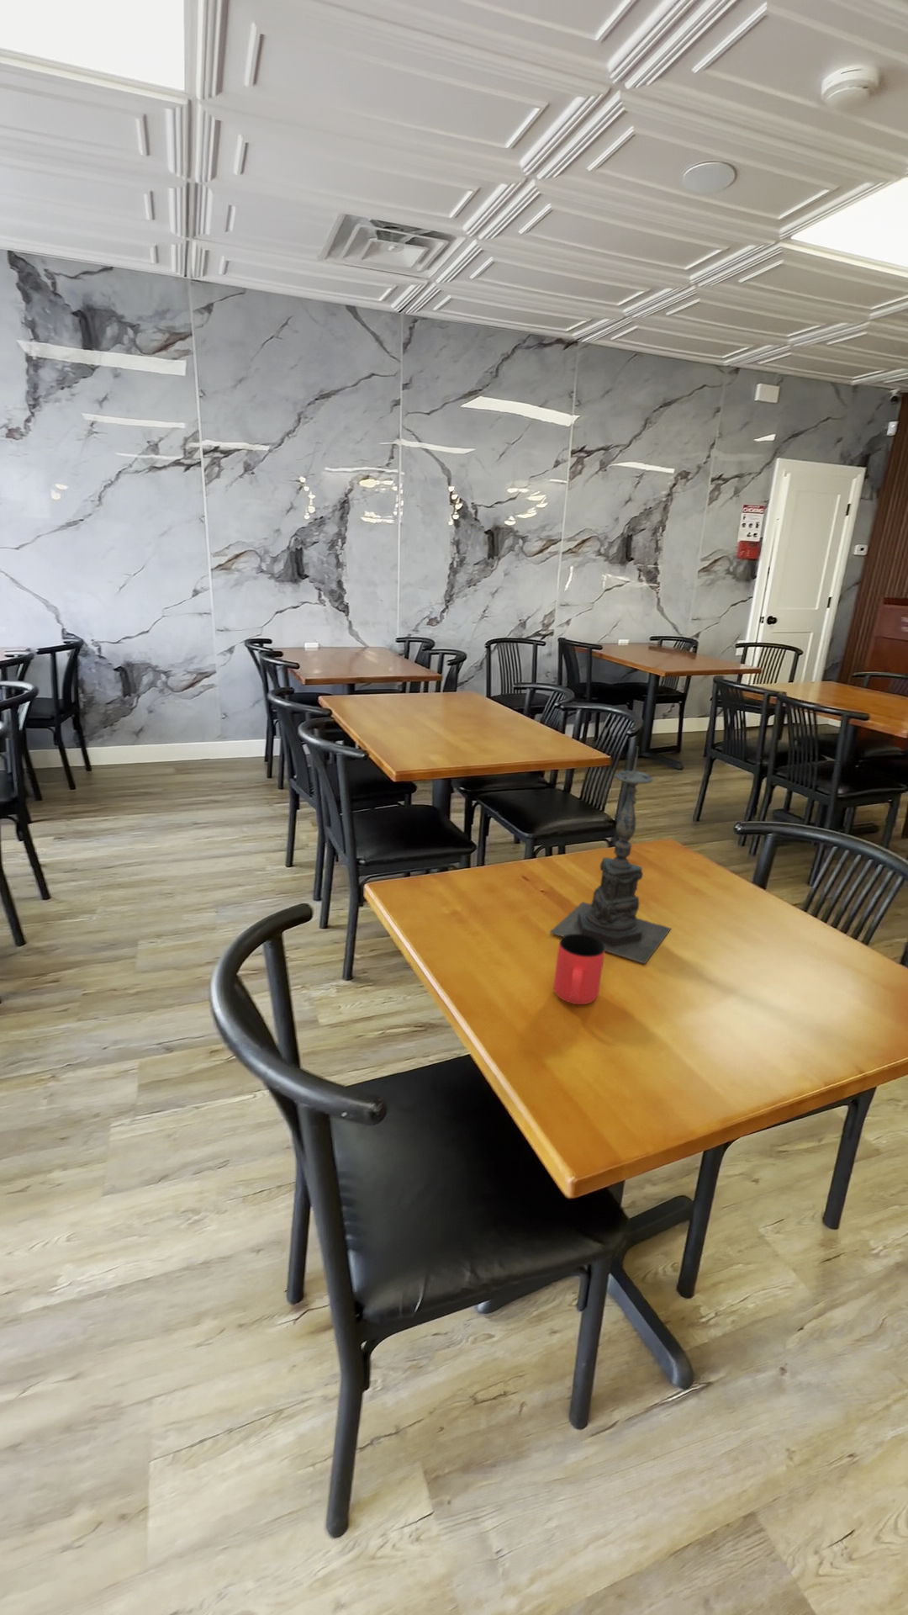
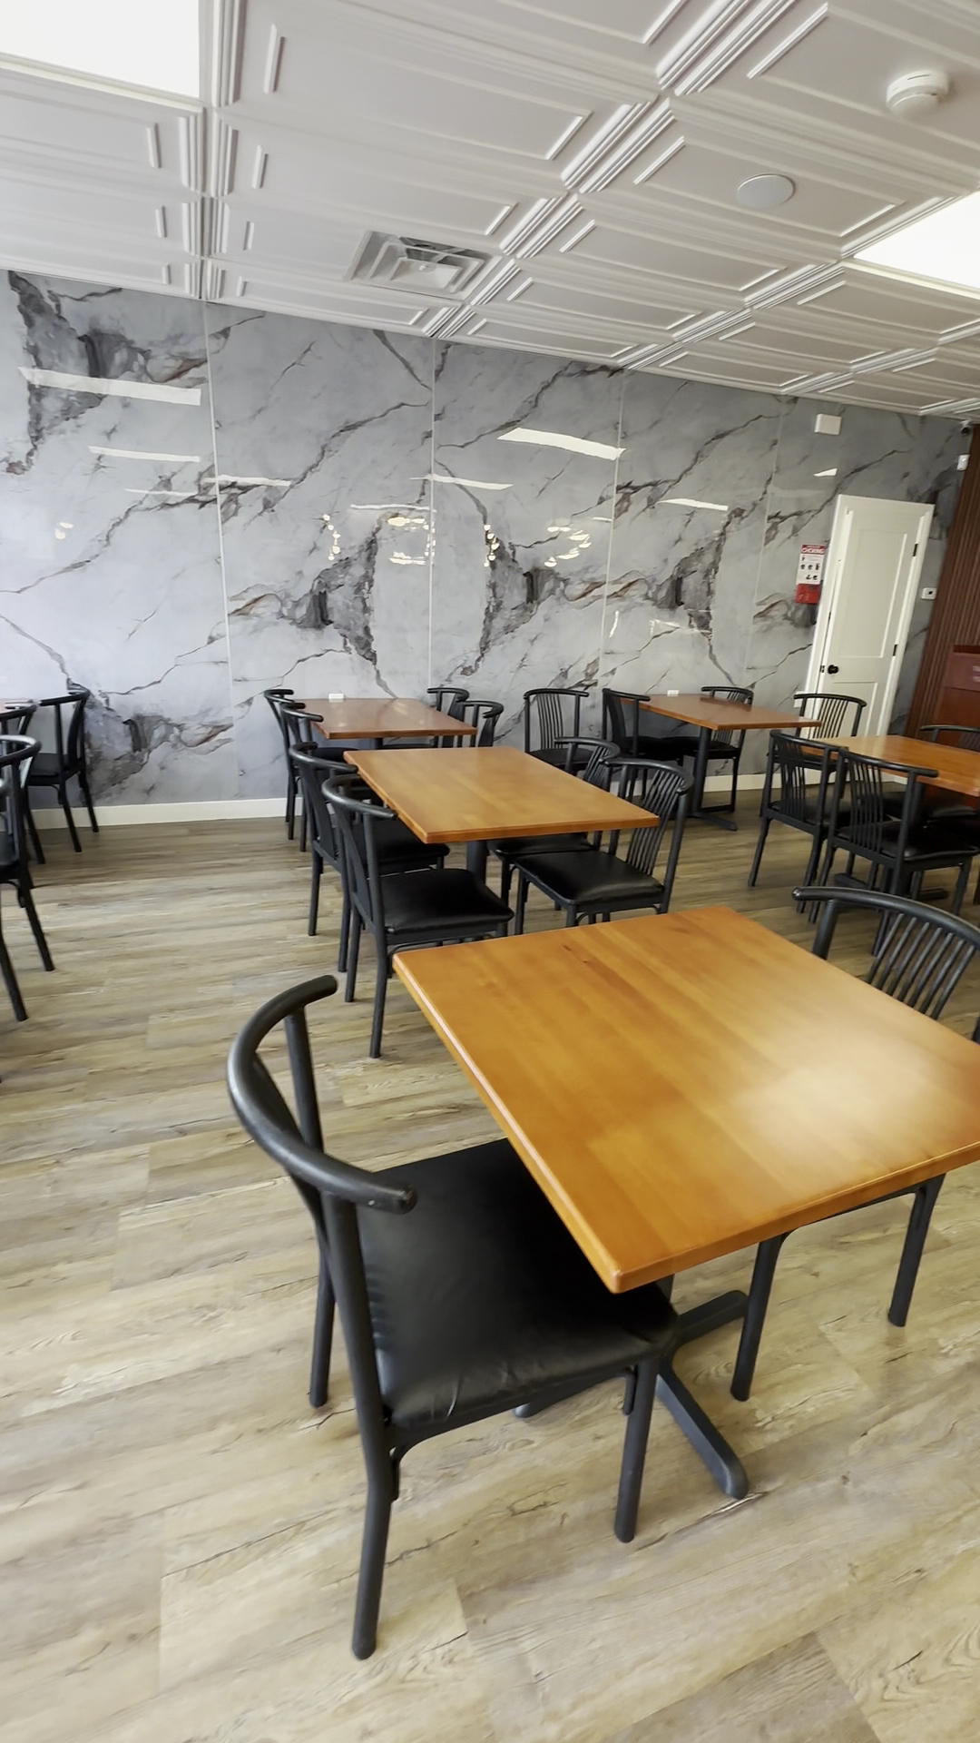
- candle holder [548,746,673,965]
- cup [552,934,605,1005]
